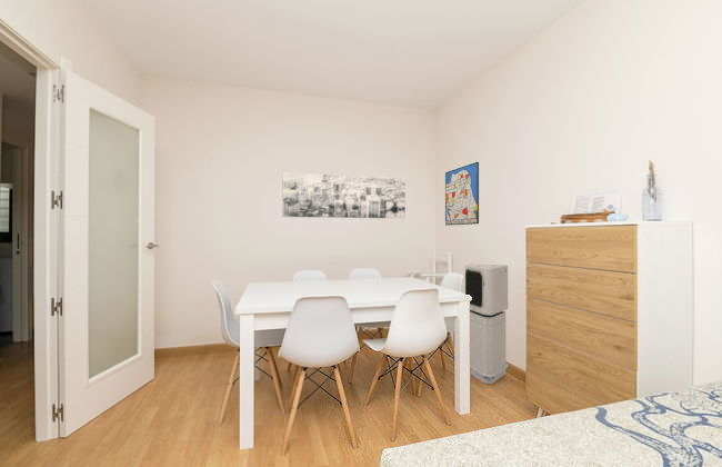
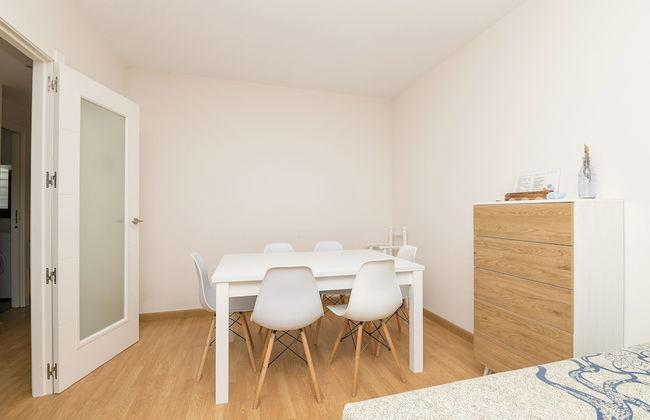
- air purifier [464,264,510,385]
- wall art [282,171,407,220]
- wall art [444,160,480,227]
